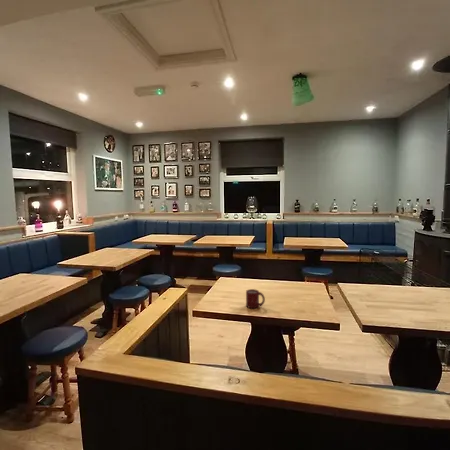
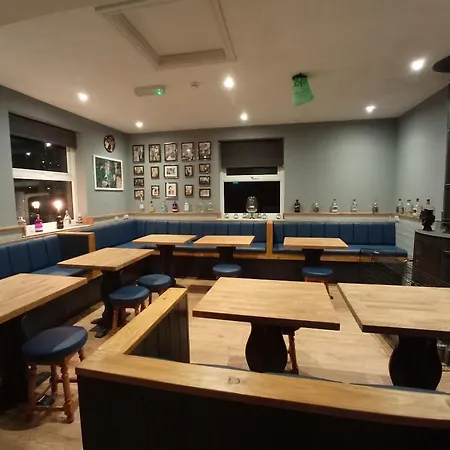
- cup [245,288,266,309]
